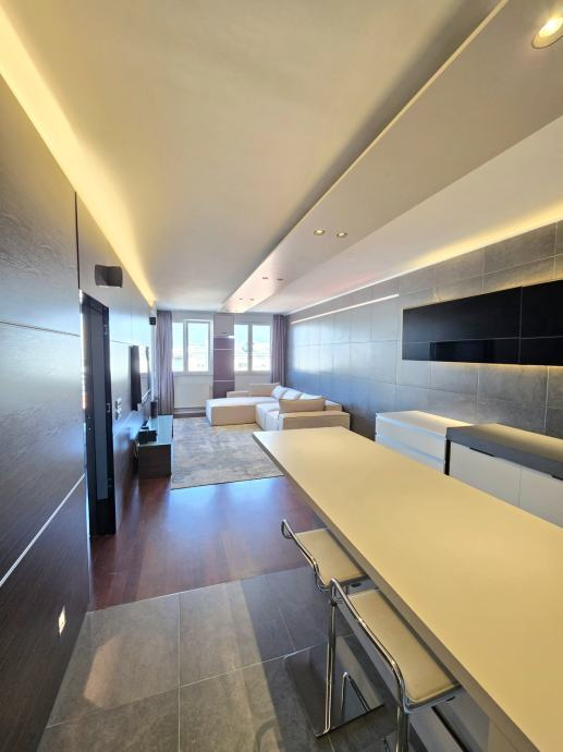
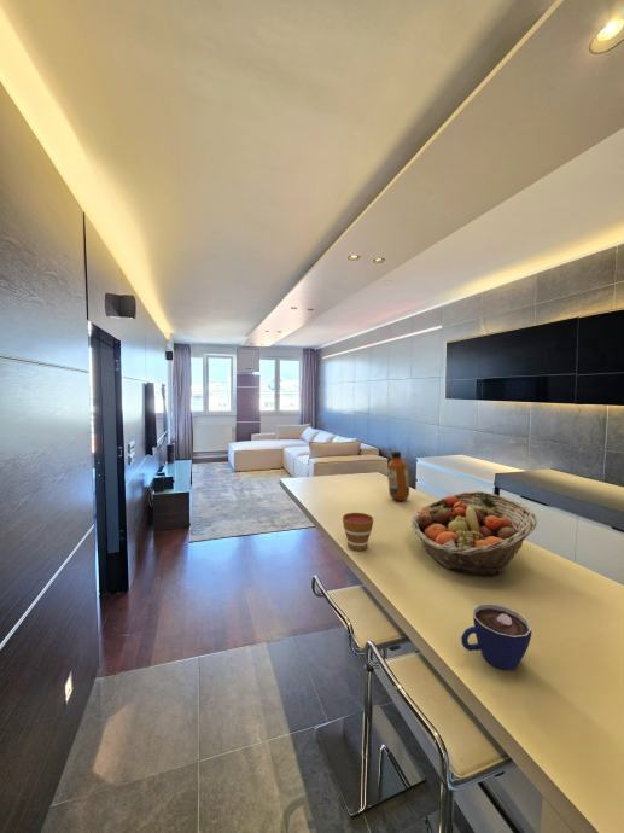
+ fruit basket [410,490,538,578]
+ cup [342,512,374,552]
+ cup [460,602,533,671]
+ bottle [386,450,410,502]
